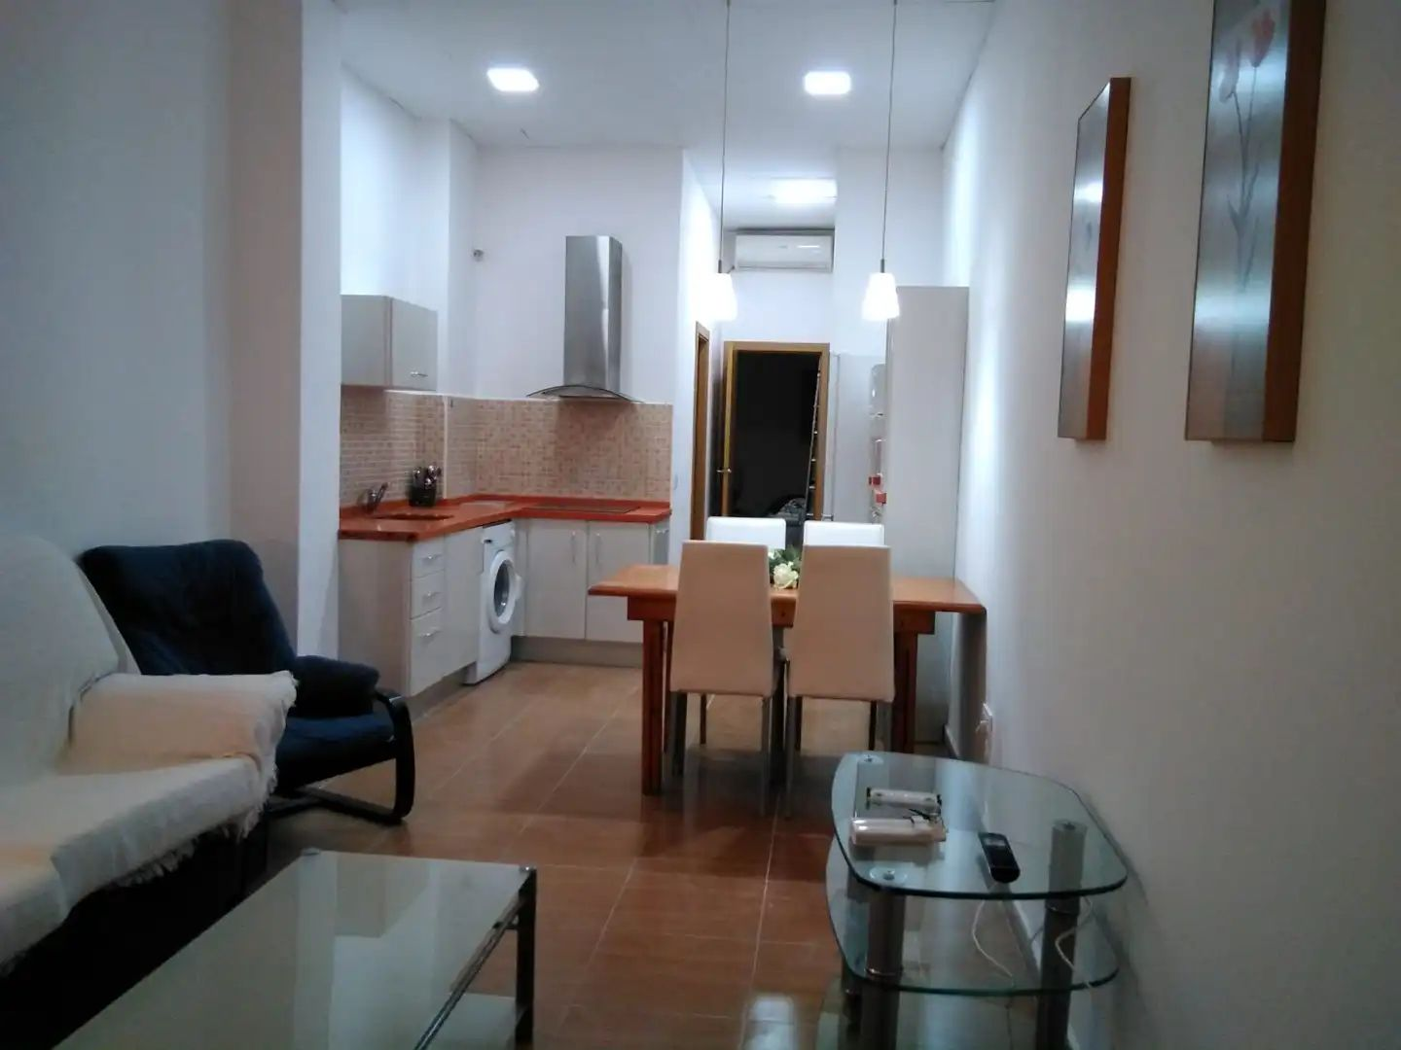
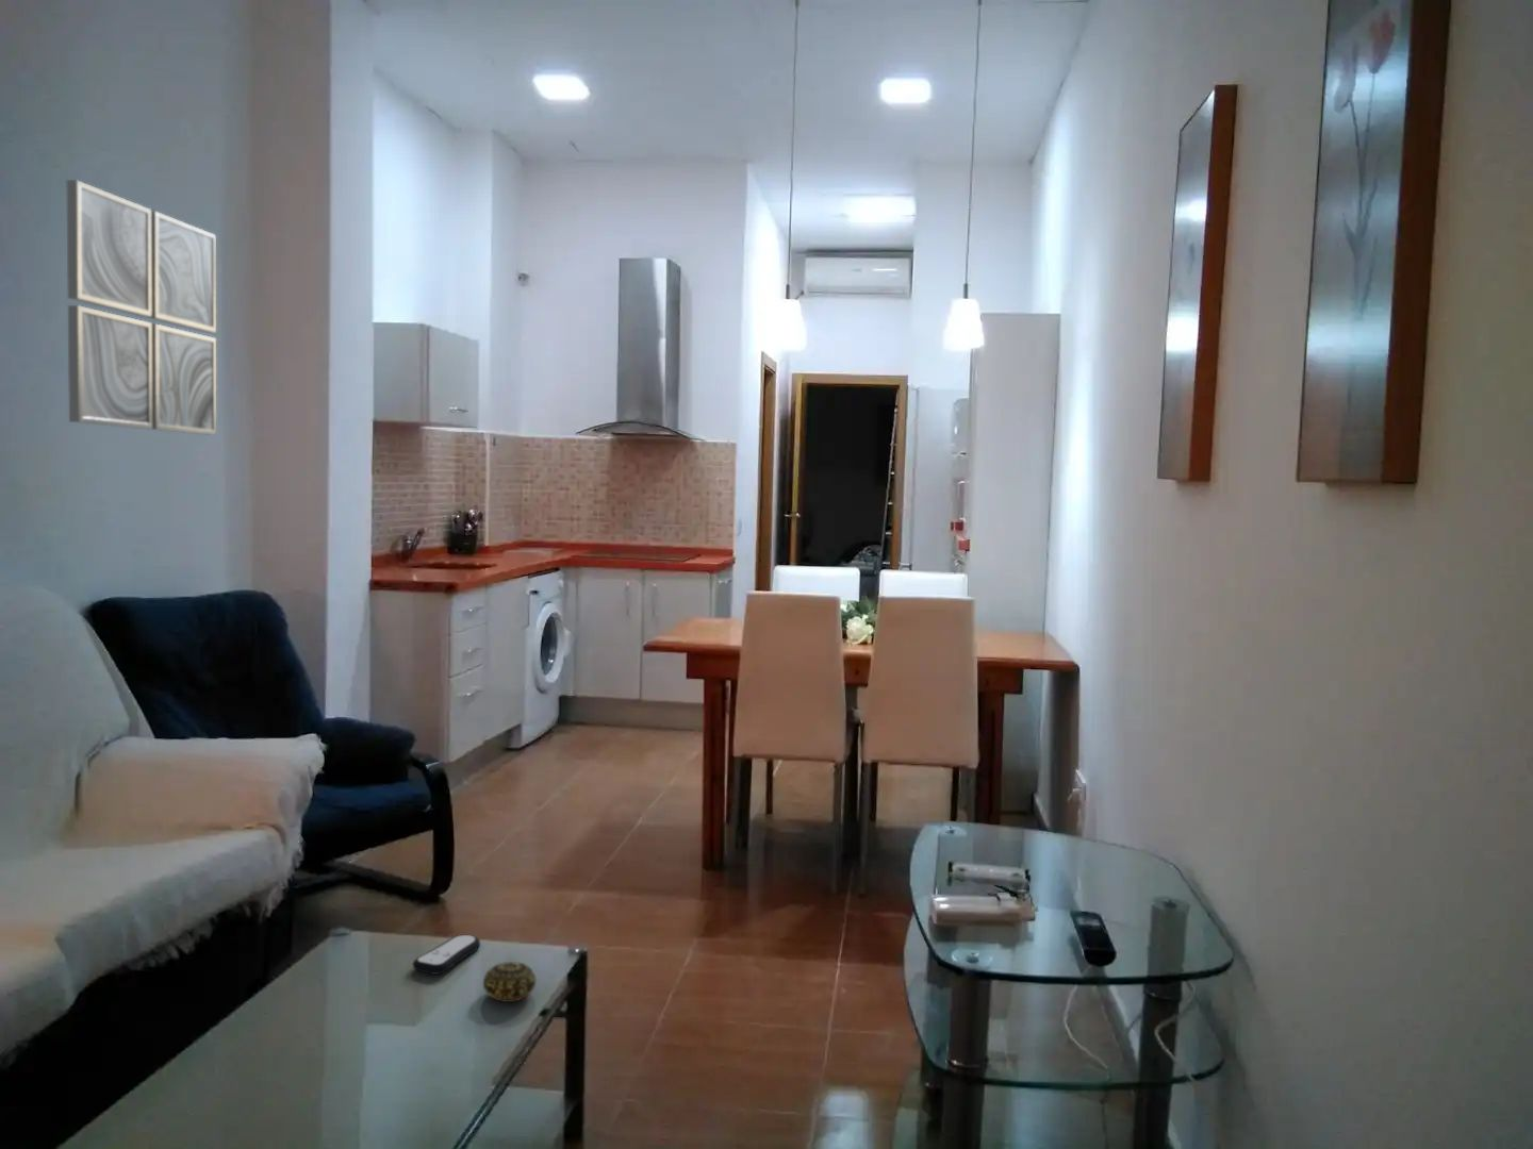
+ decorative ball [483,961,536,1003]
+ wall art [66,179,217,436]
+ remote control [412,934,482,975]
